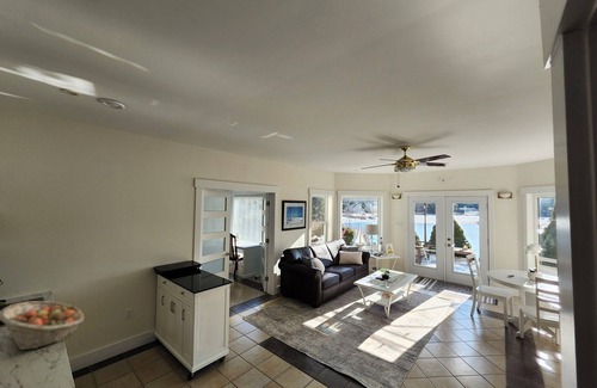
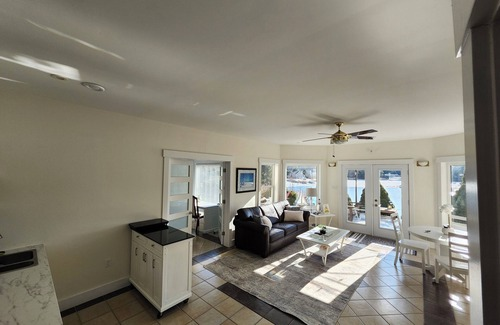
- fruit basket [0,300,85,351]
